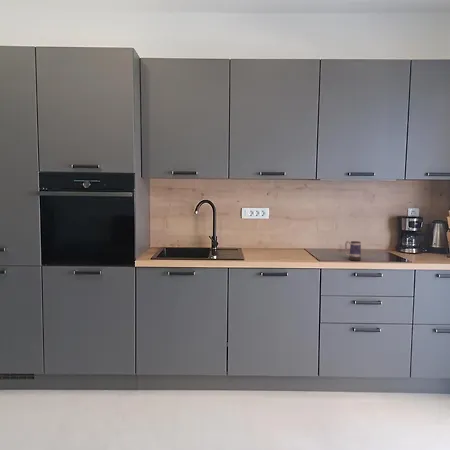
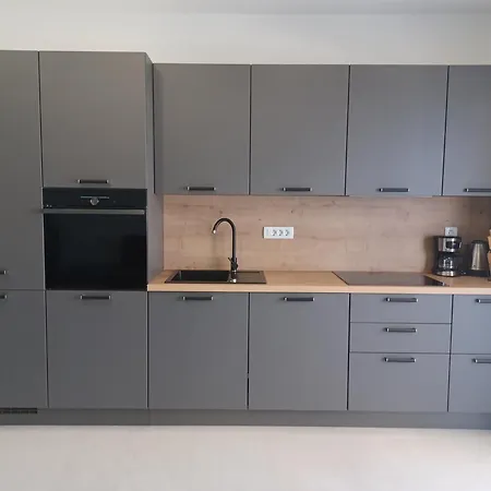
- mug [344,240,362,262]
